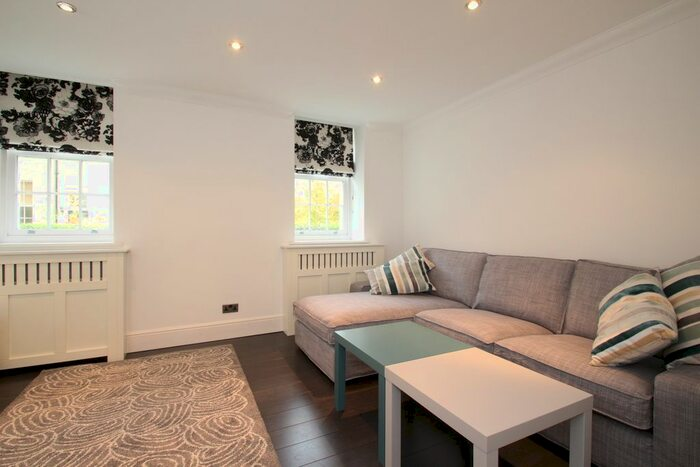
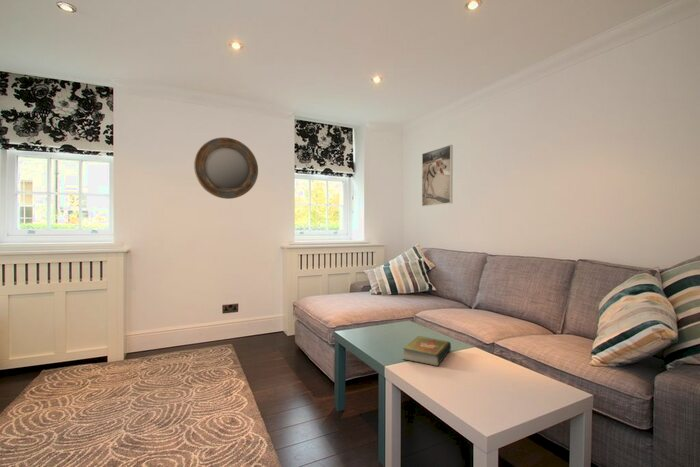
+ home mirror [193,137,259,200]
+ book [402,335,452,367]
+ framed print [421,144,454,207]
